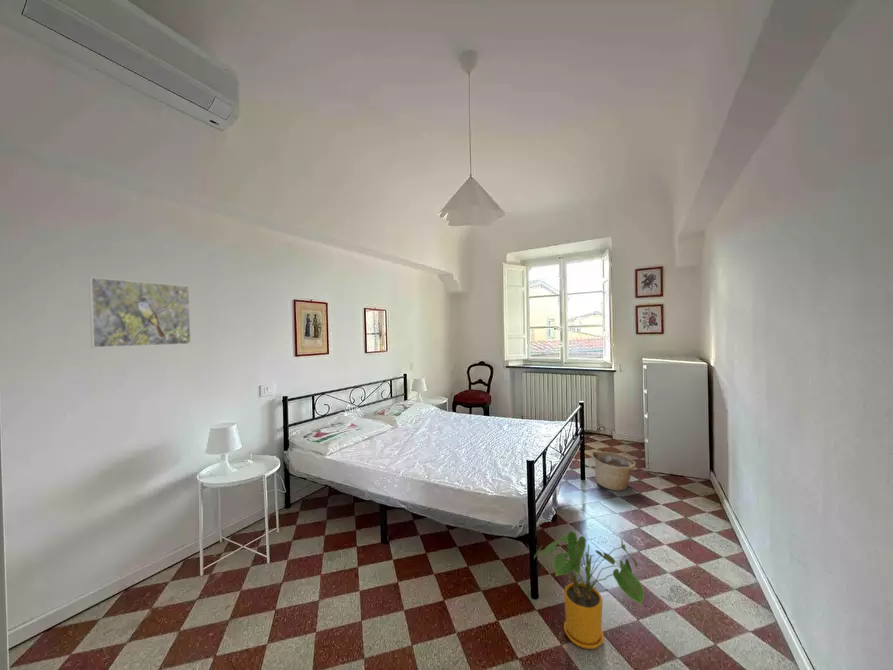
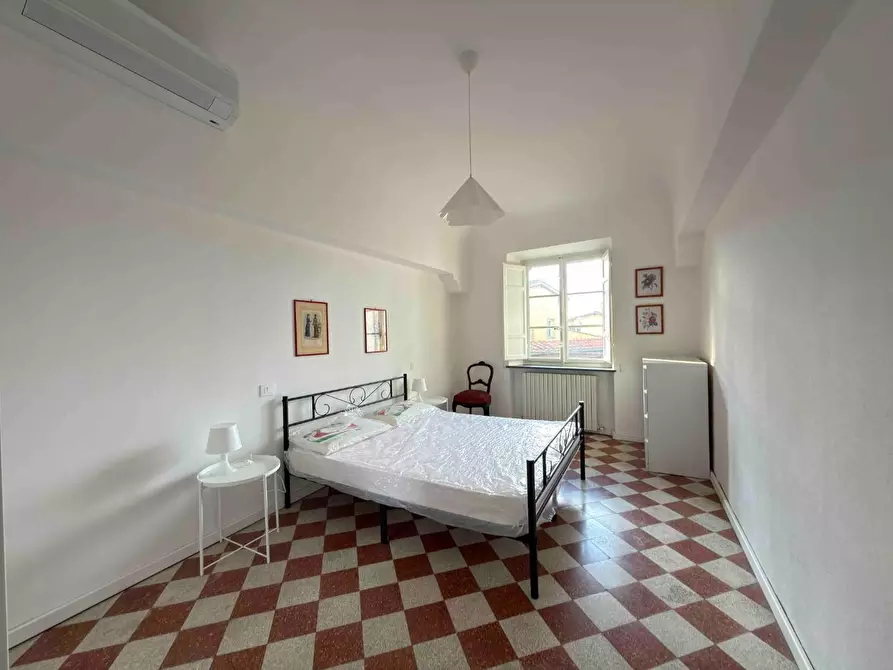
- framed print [88,276,192,349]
- basket [591,451,637,492]
- house plant [533,531,645,650]
